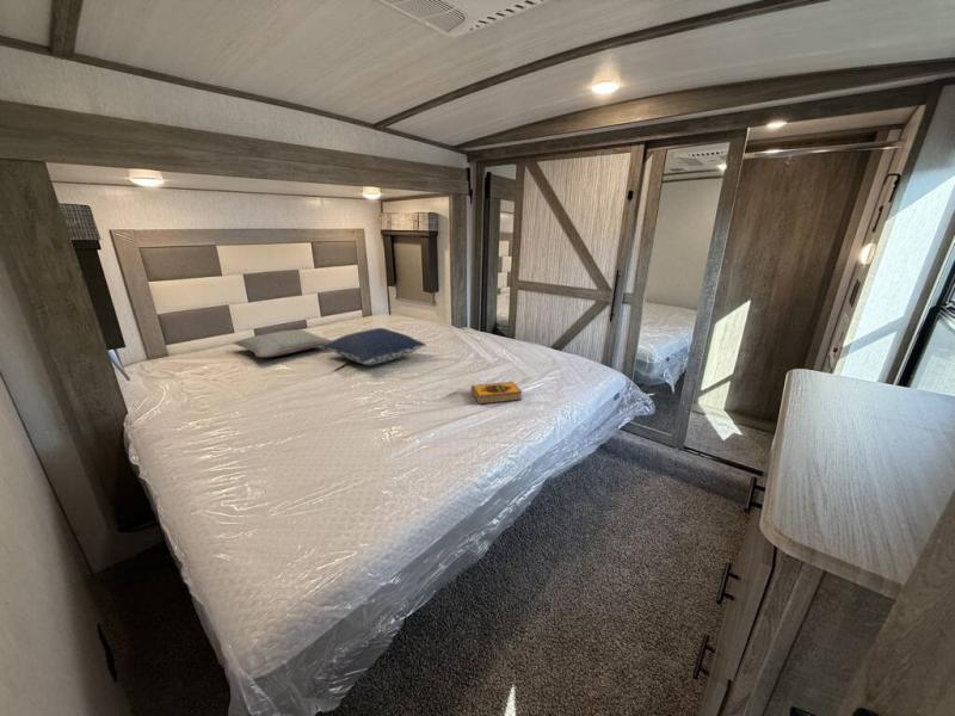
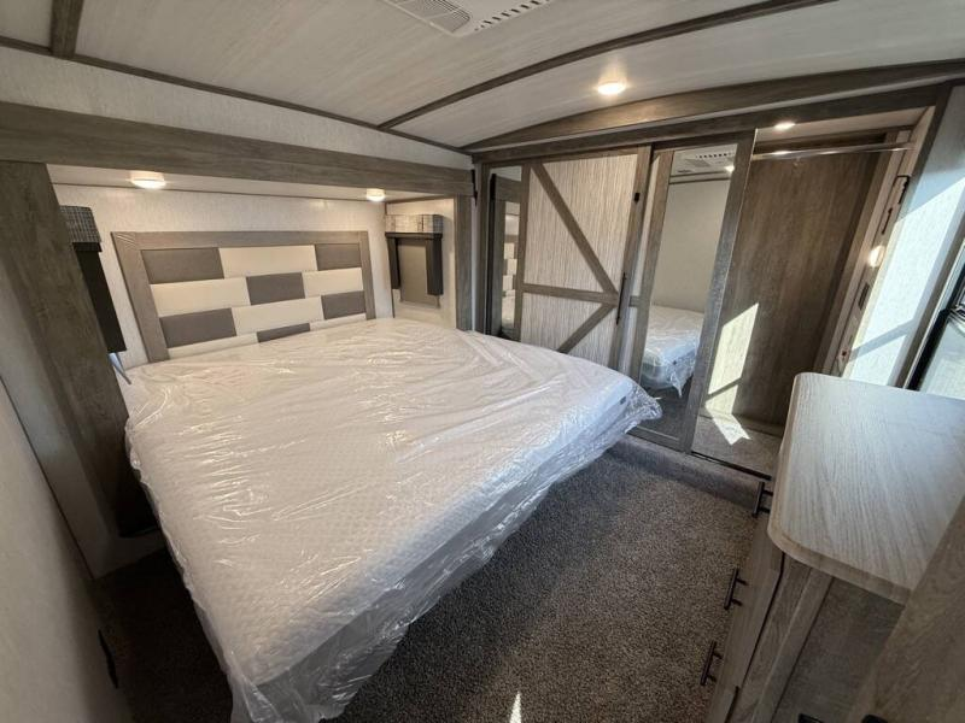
- pillow [320,327,427,366]
- hardback book [470,381,524,406]
- pillow [233,328,333,358]
